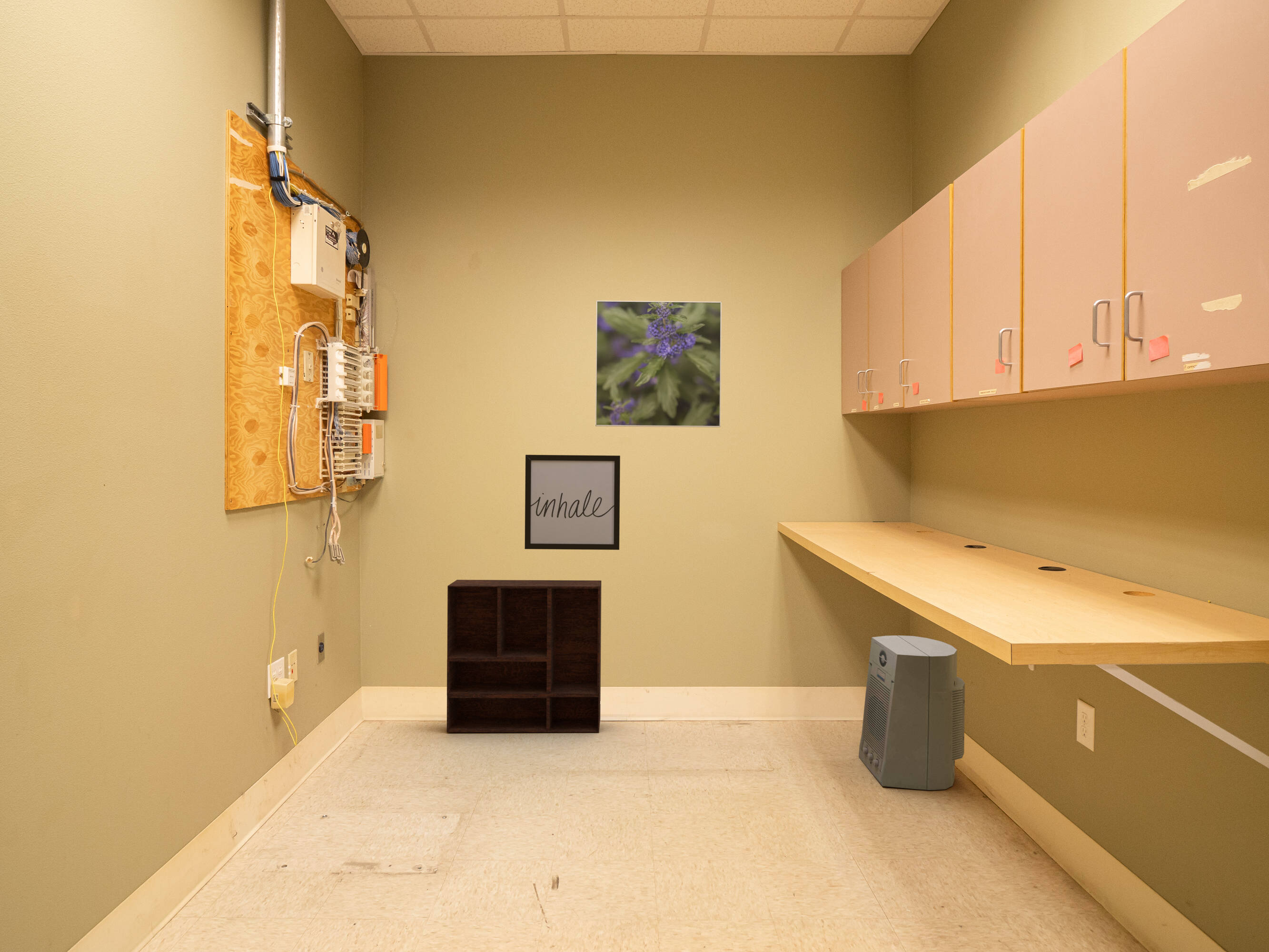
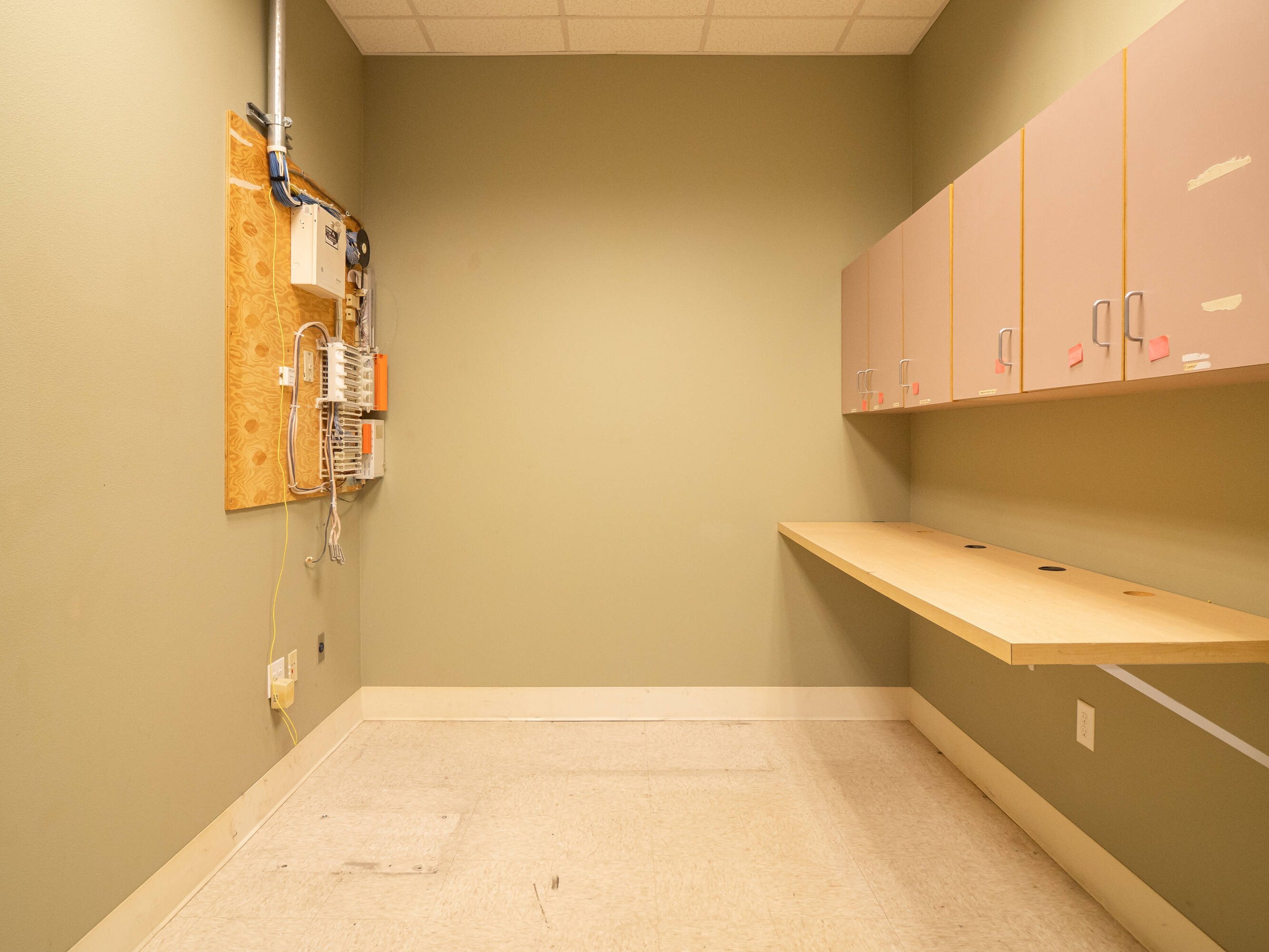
- wall art [524,454,621,550]
- shelving unit [446,579,602,733]
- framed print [595,300,722,428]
- fan [858,635,965,791]
